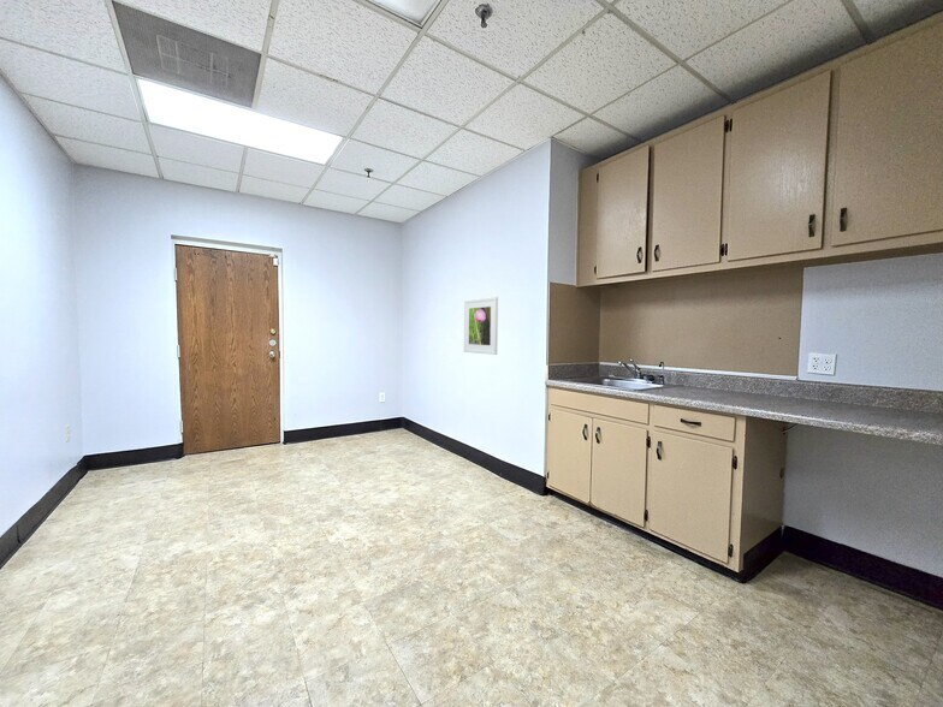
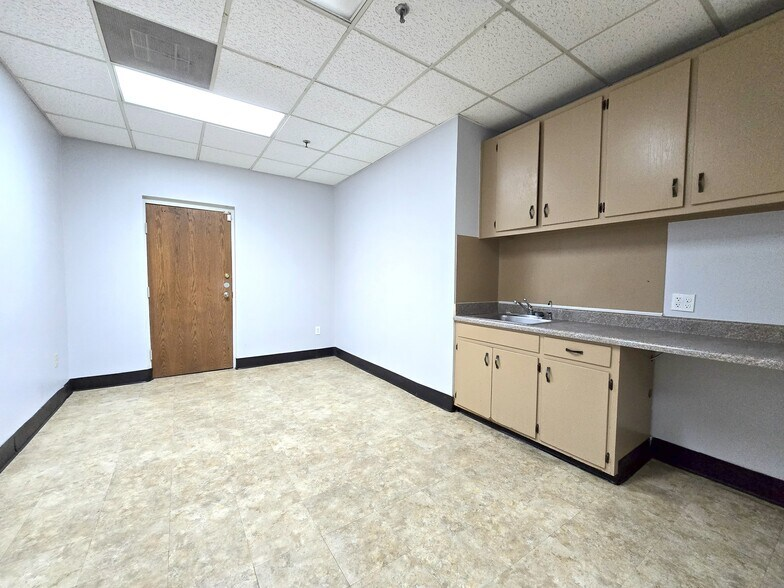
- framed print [463,296,499,356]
